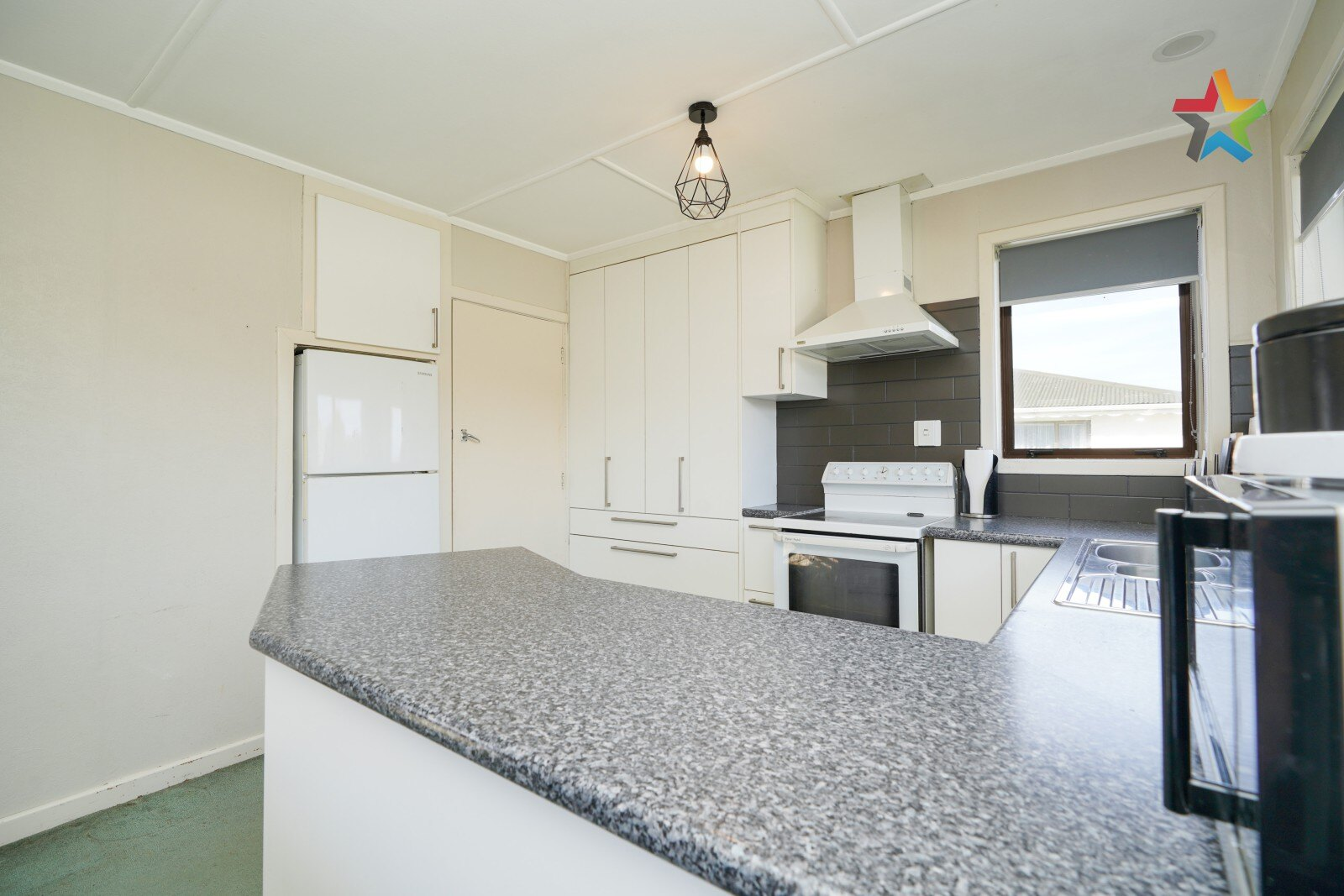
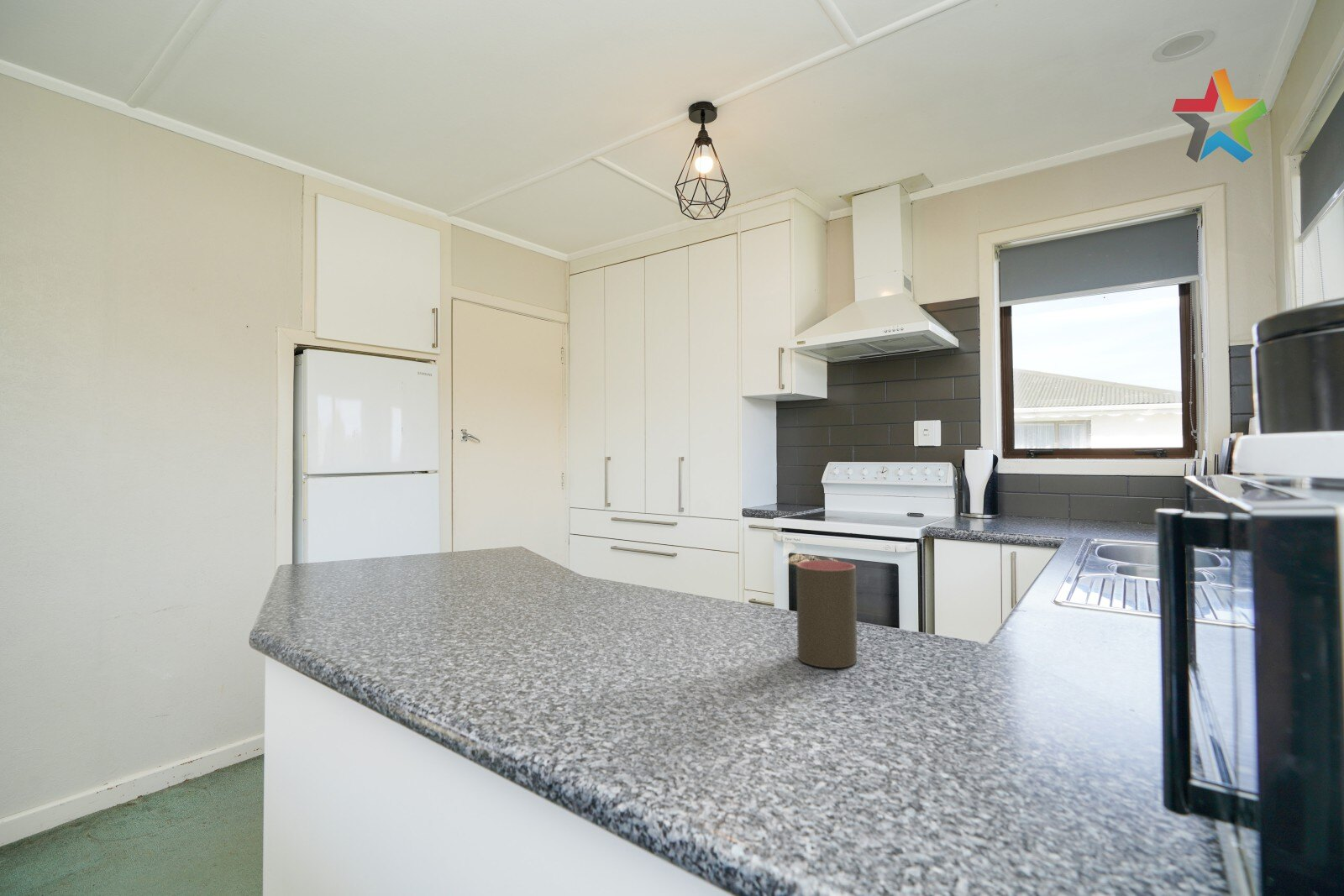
+ cup [795,559,858,669]
